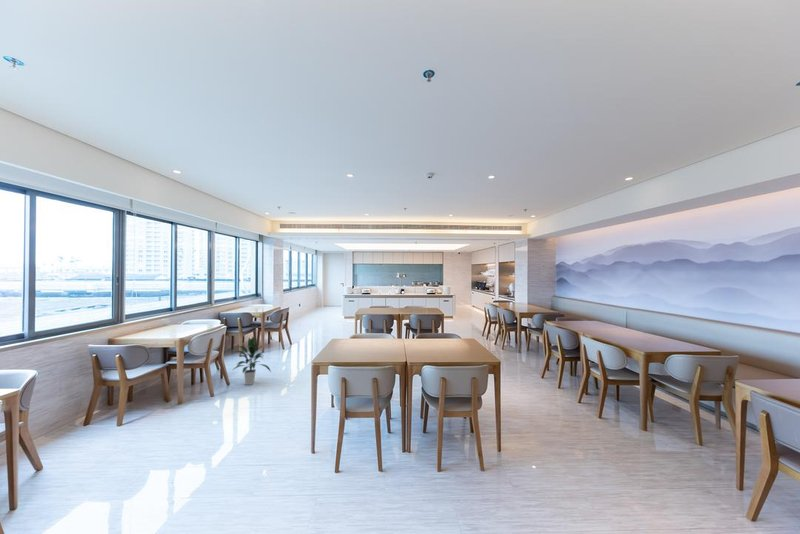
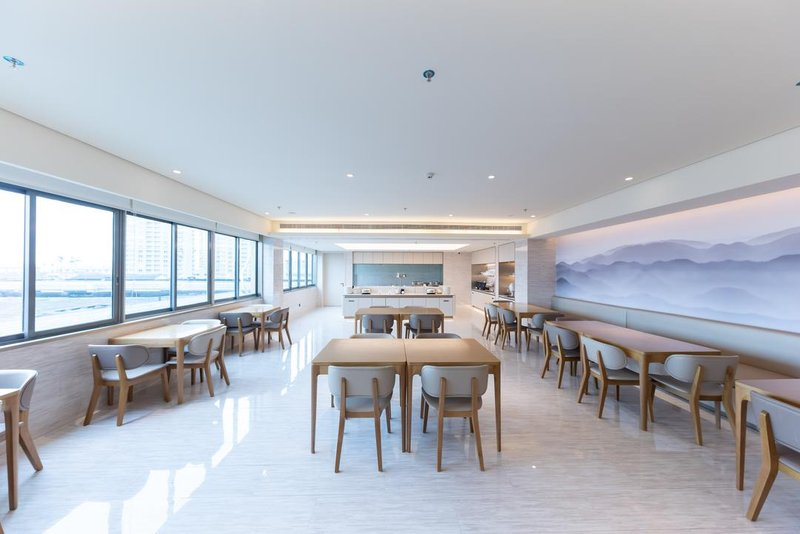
- indoor plant [232,335,272,386]
